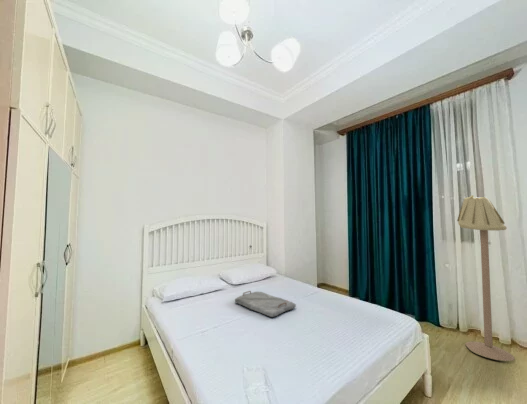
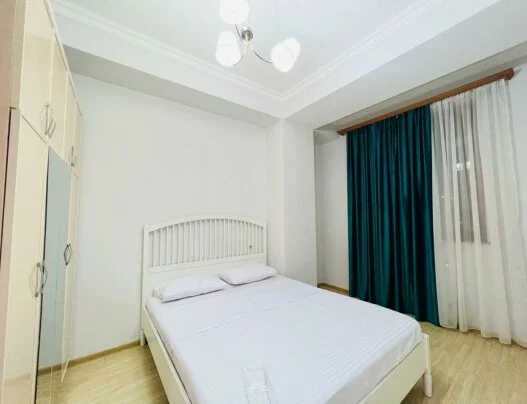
- floor lamp [456,194,516,362]
- serving tray [234,290,297,318]
